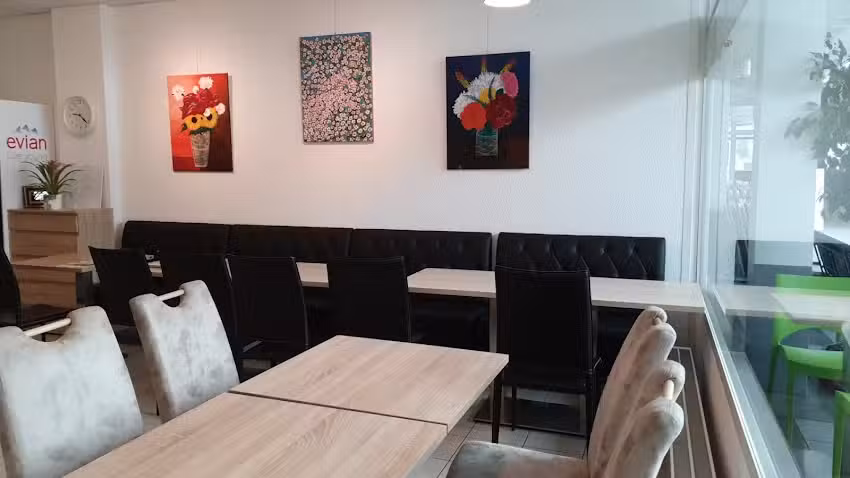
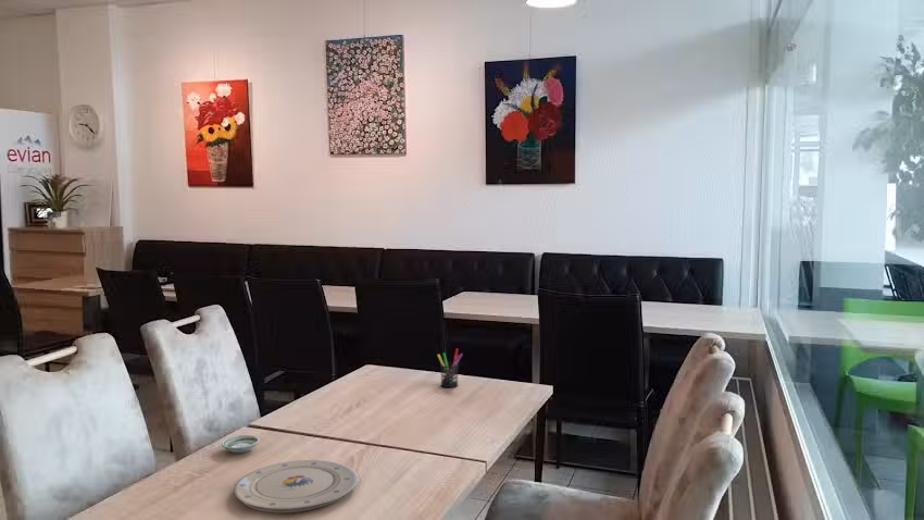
+ plate [233,459,359,513]
+ saucer [221,434,261,454]
+ pen holder [436,348,464,388]
